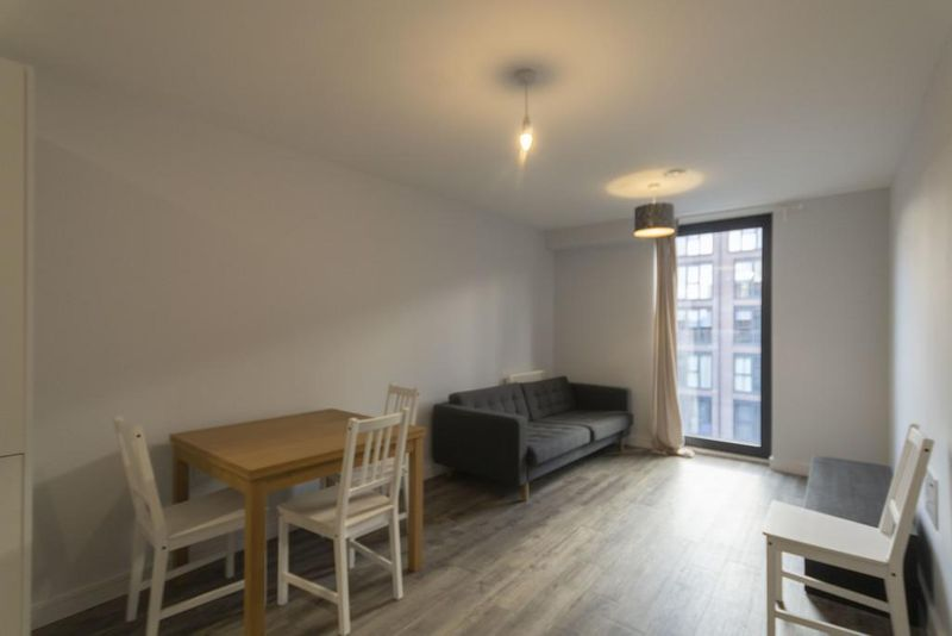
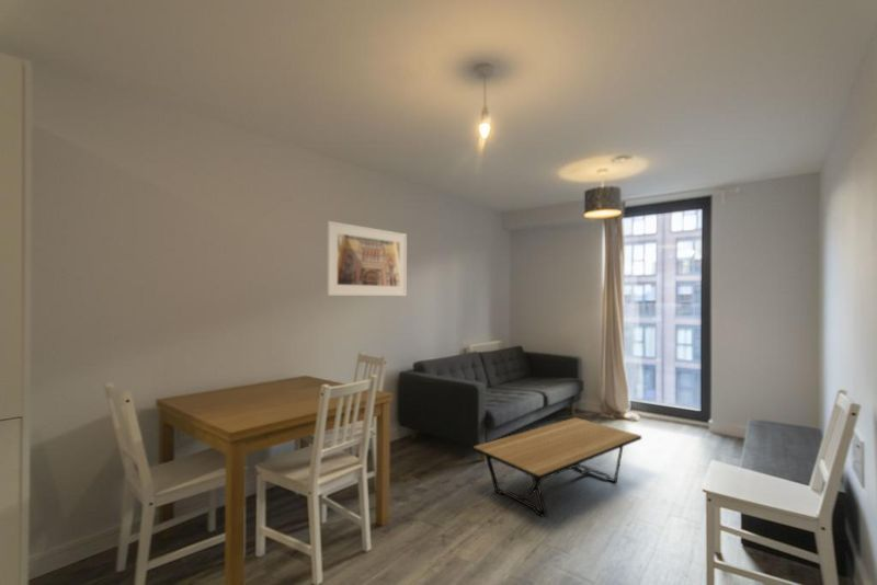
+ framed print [326,220,408,297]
+ coffee table [472,416,642,518]
